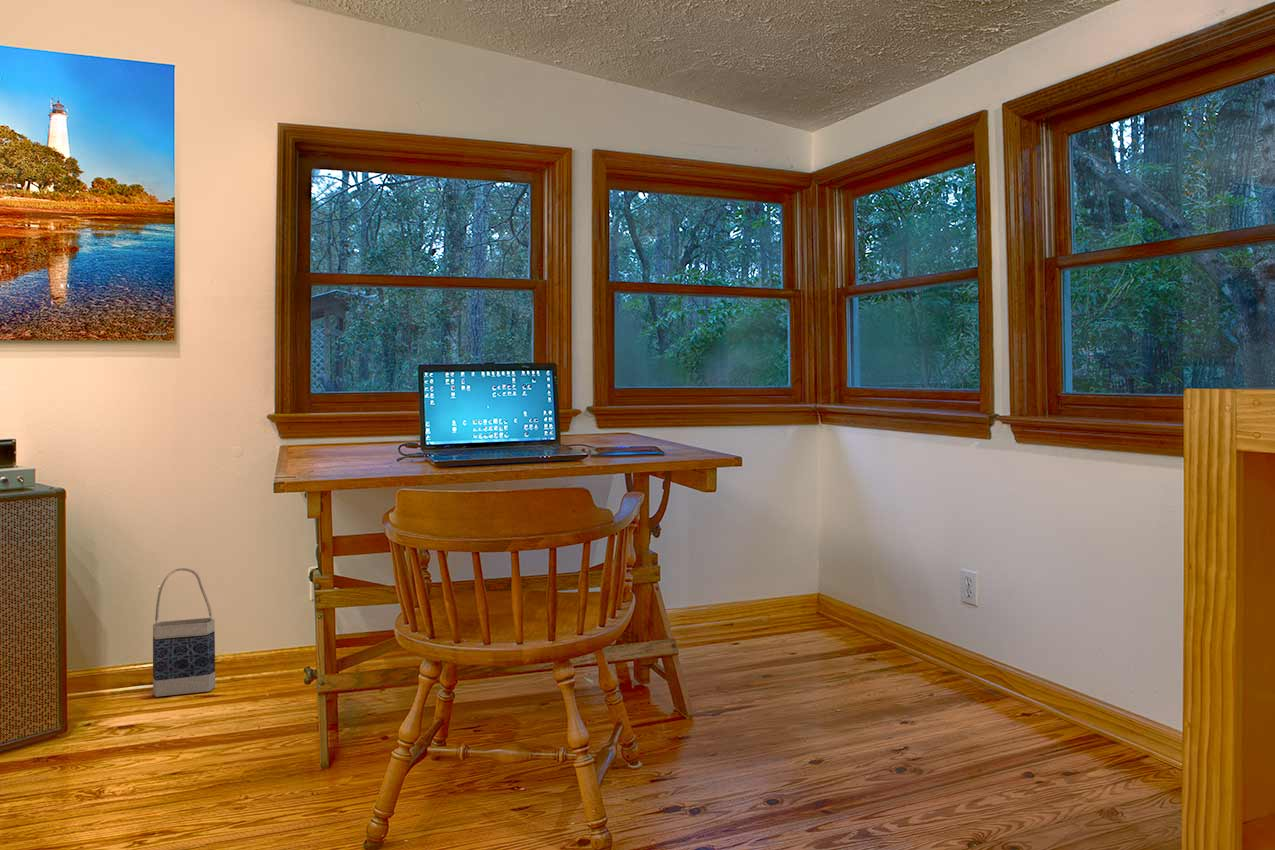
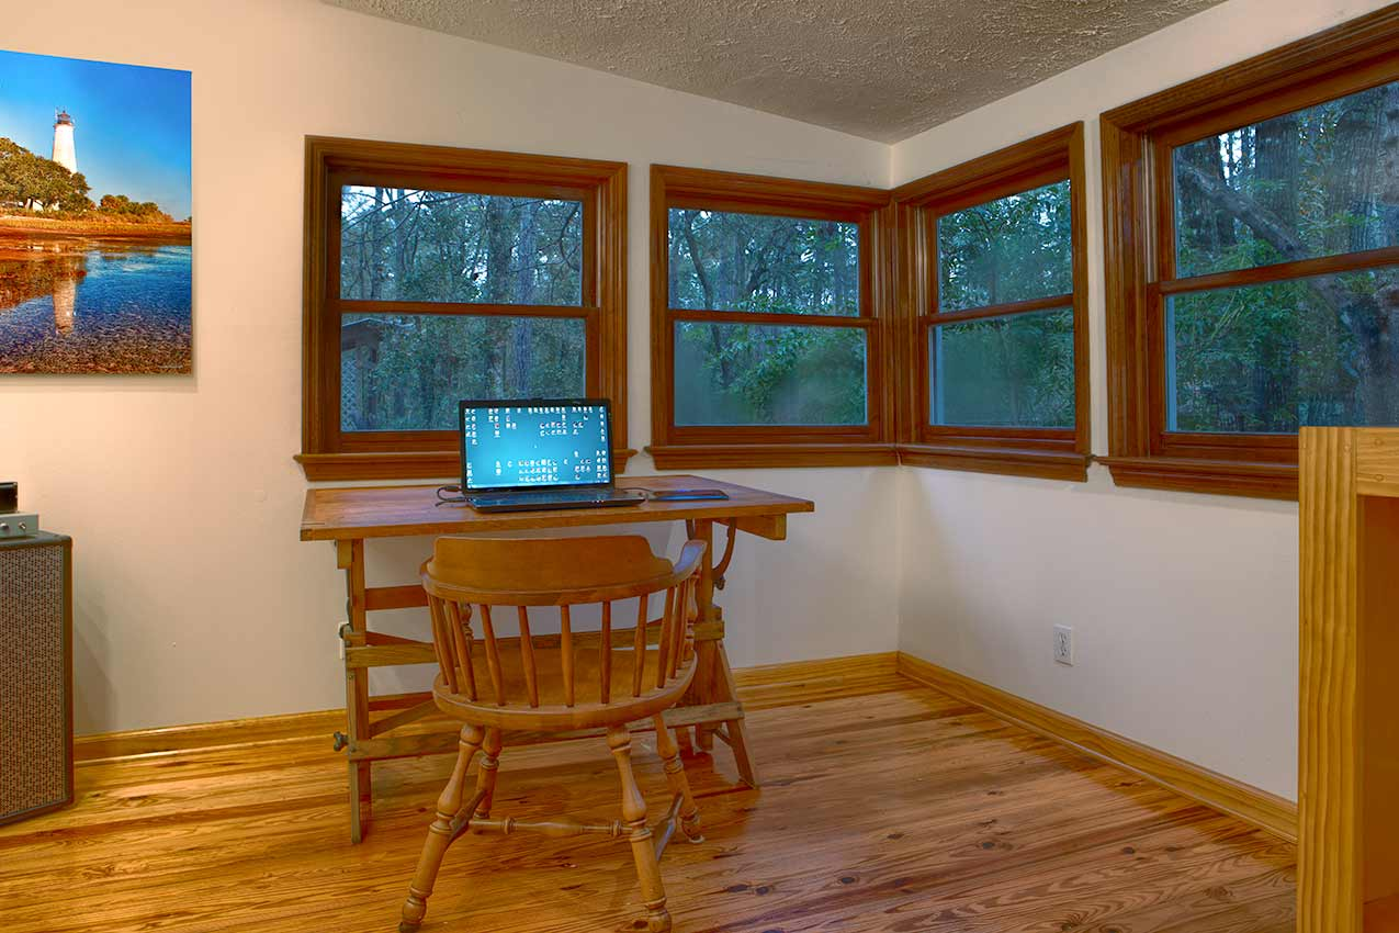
- bag [152,567,216,698]
